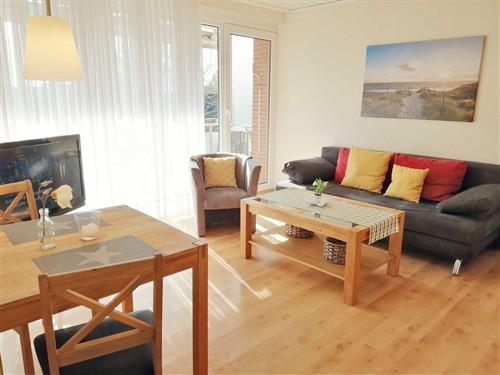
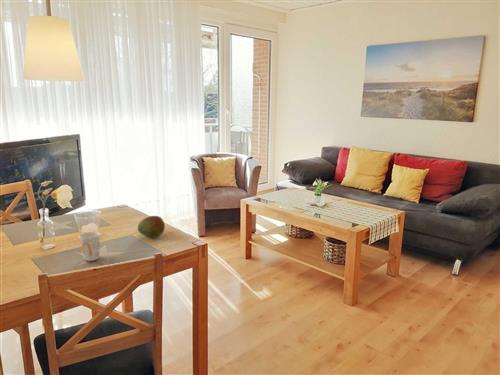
+ cup [78,231,101,262]
+ fruit [137,215,166,238]
